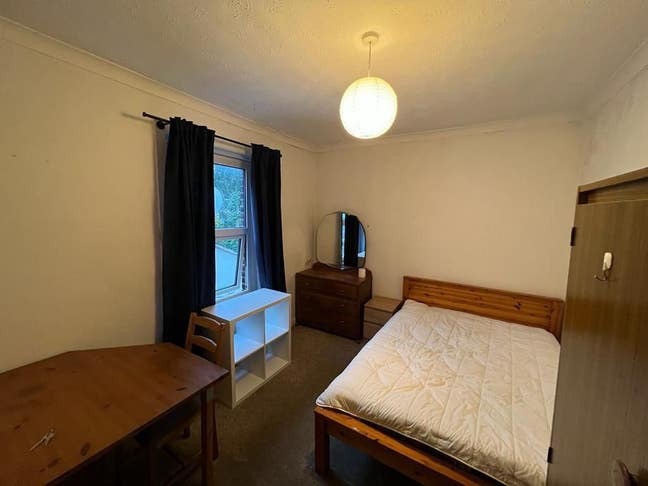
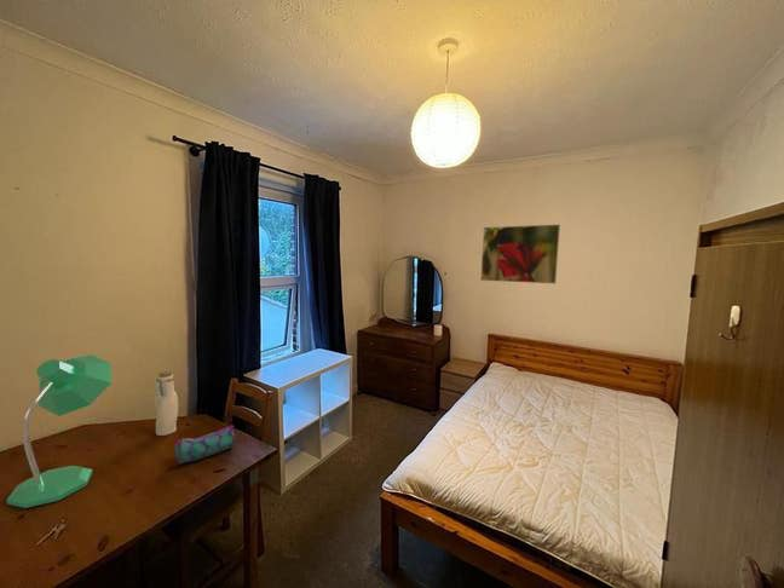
+ desk lamp [6,353,113,509]
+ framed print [479,224,561,284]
+ water bottle [152,370,179,437]
+ pencil case [173,425,236,465]
